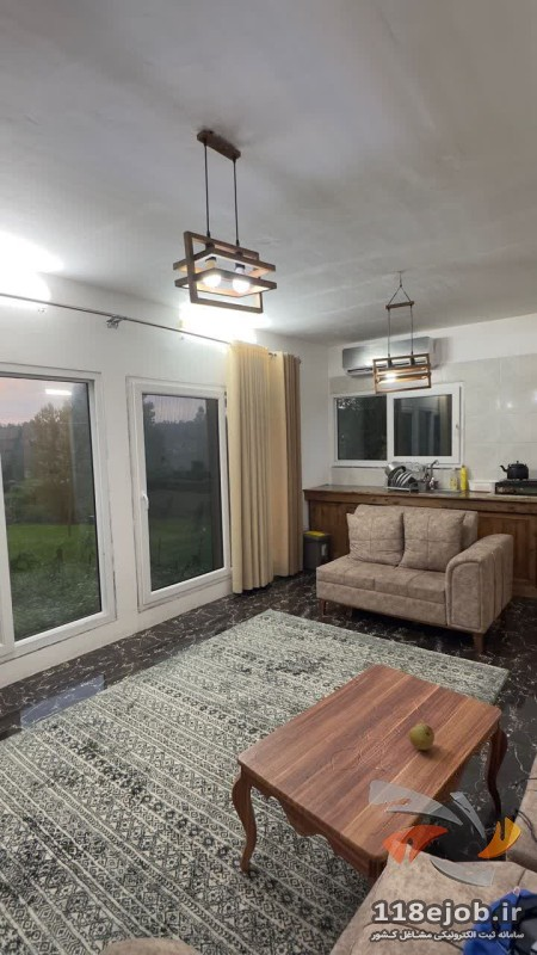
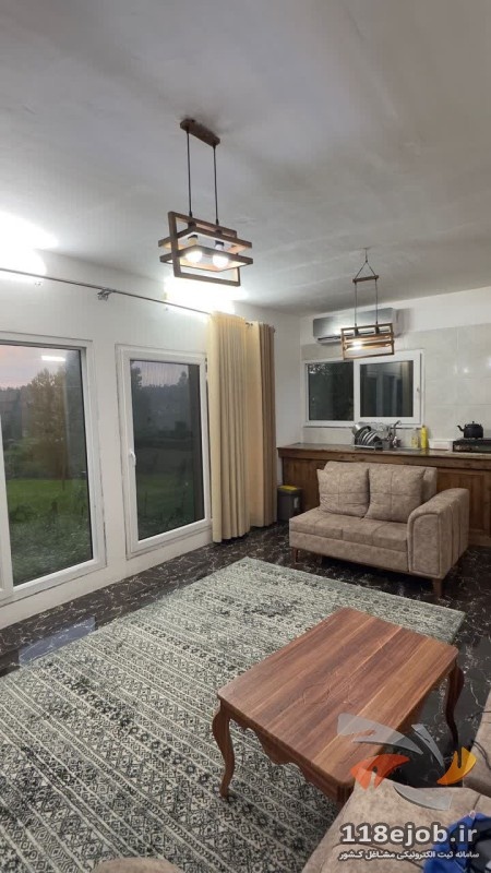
- fruit [408,722,436,751]
